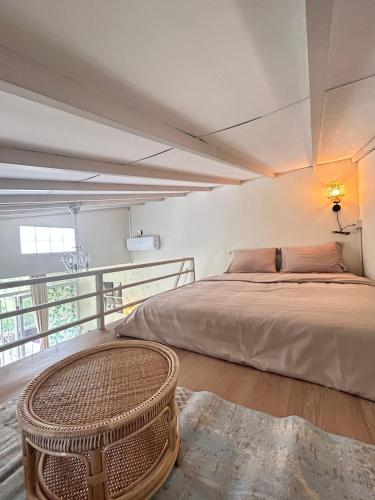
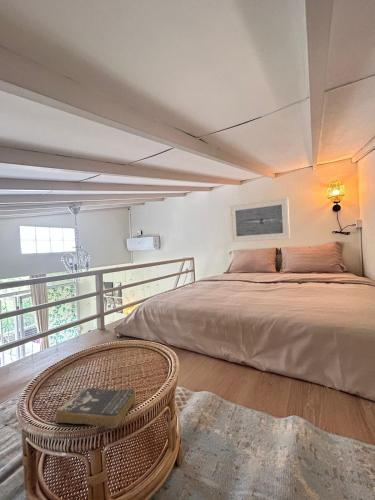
+ book [54,387,136,429]
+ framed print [229,197,291,243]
